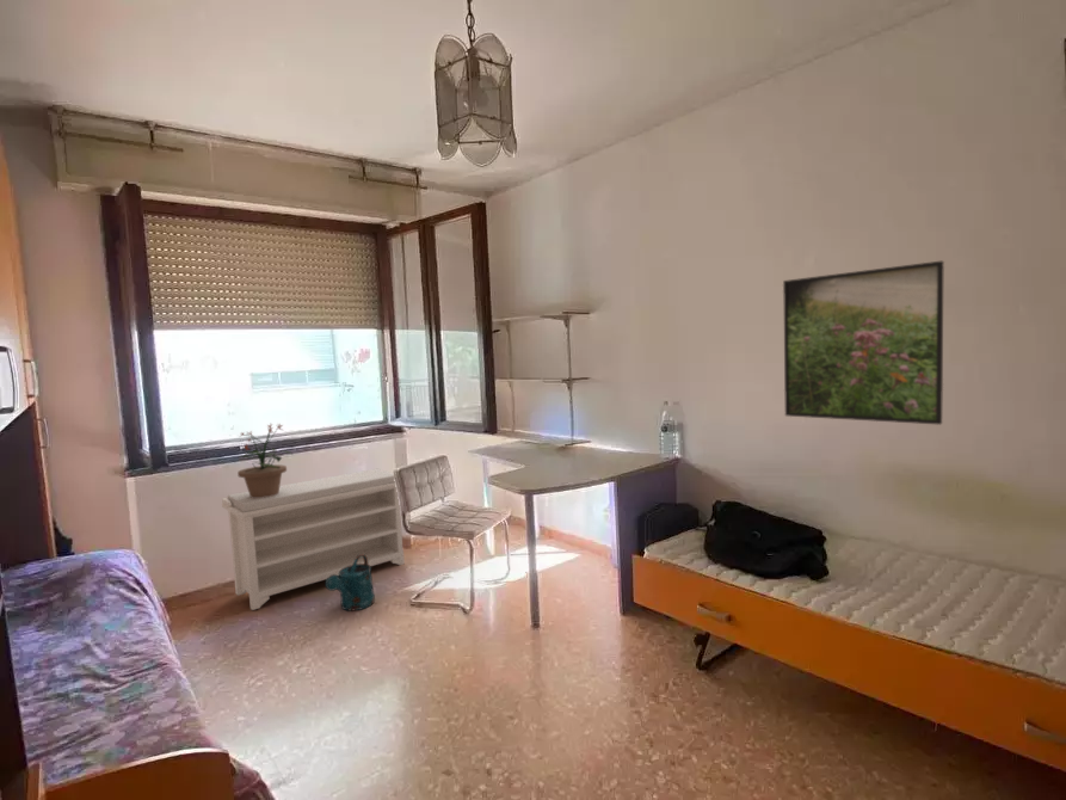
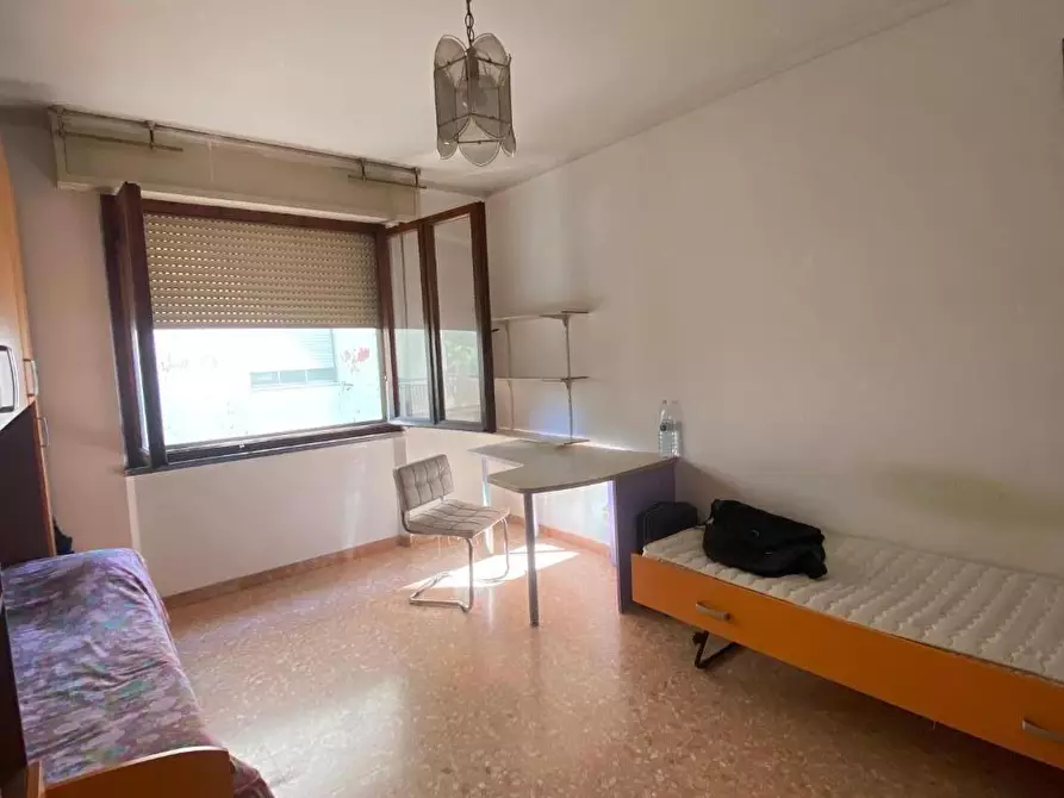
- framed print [782,260,945,426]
- potted plant [236,423,292,498]
- watering can [325,554,376,613]
- bench [221,468,406,611]
